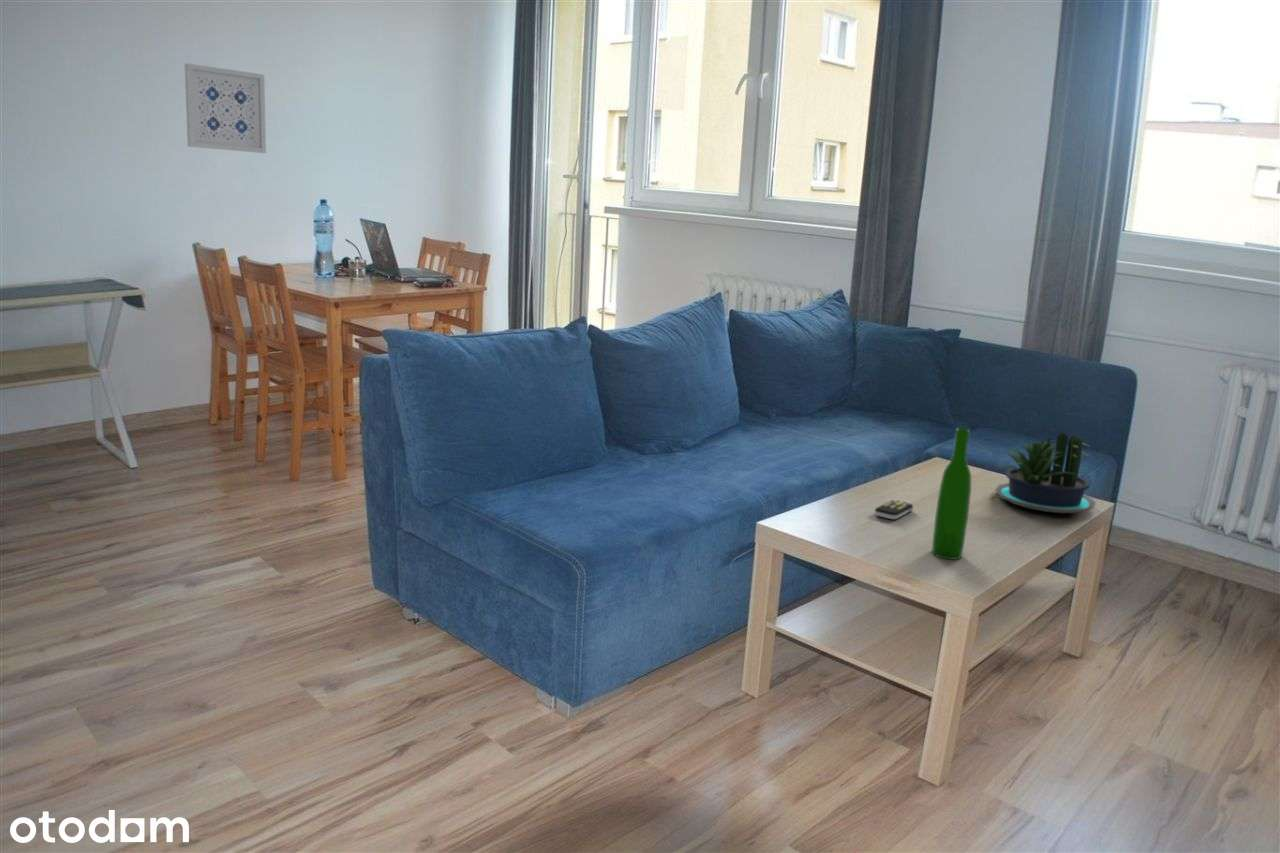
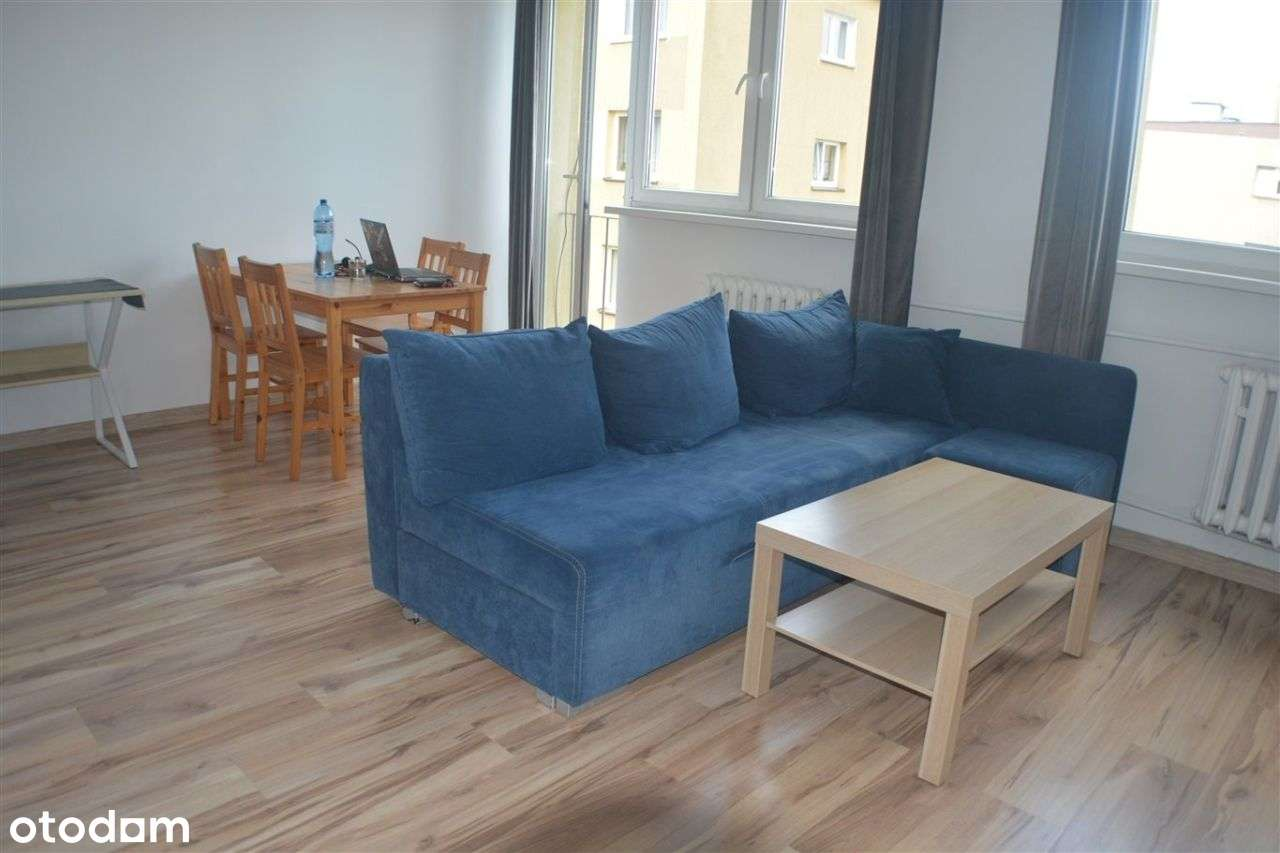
- wine bottle [931,427,972,561]
- remote control [874,499,914,520]
- wall art [184,62,267,154]
- potted plant [994,431,1097,514]
